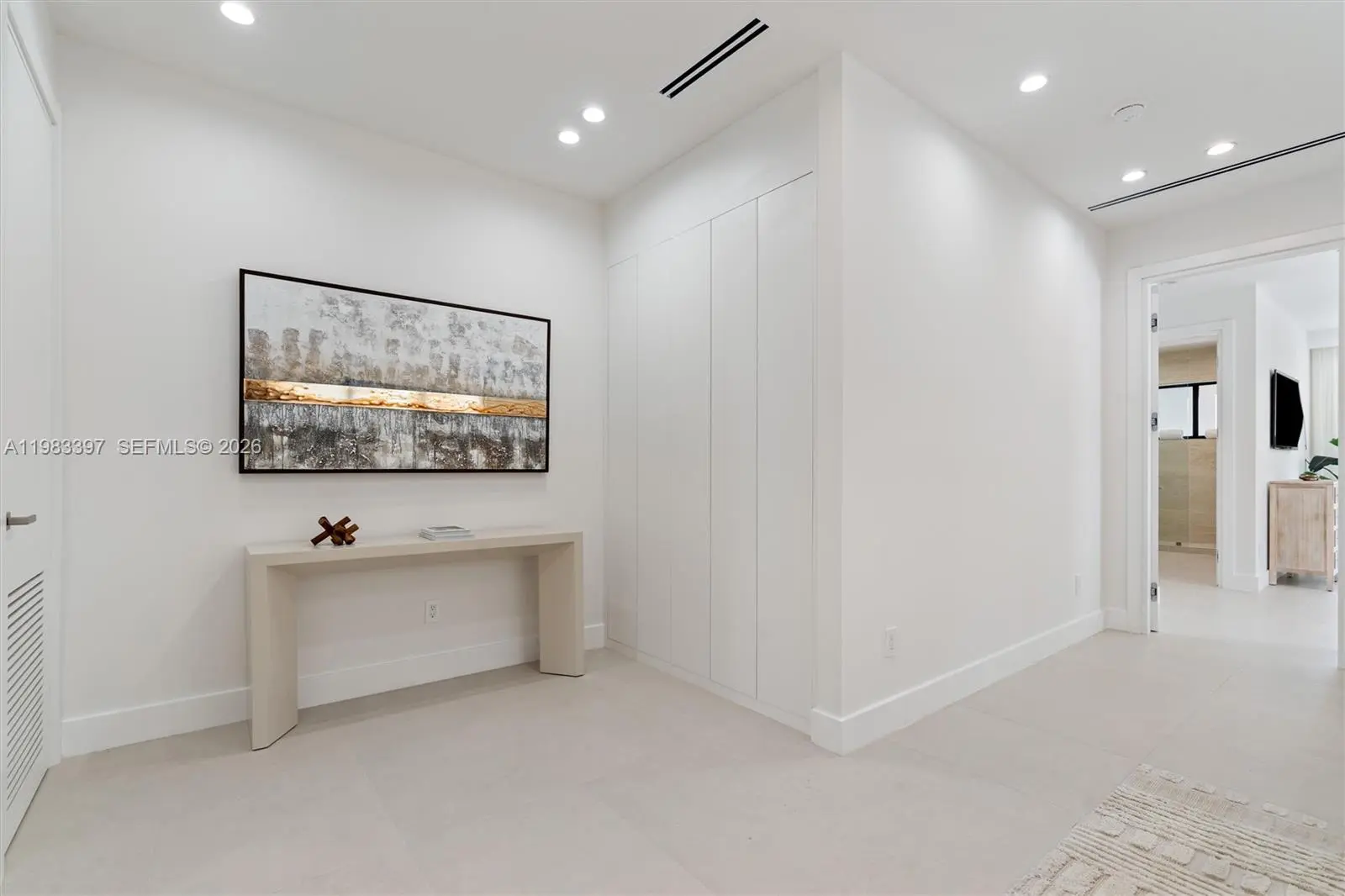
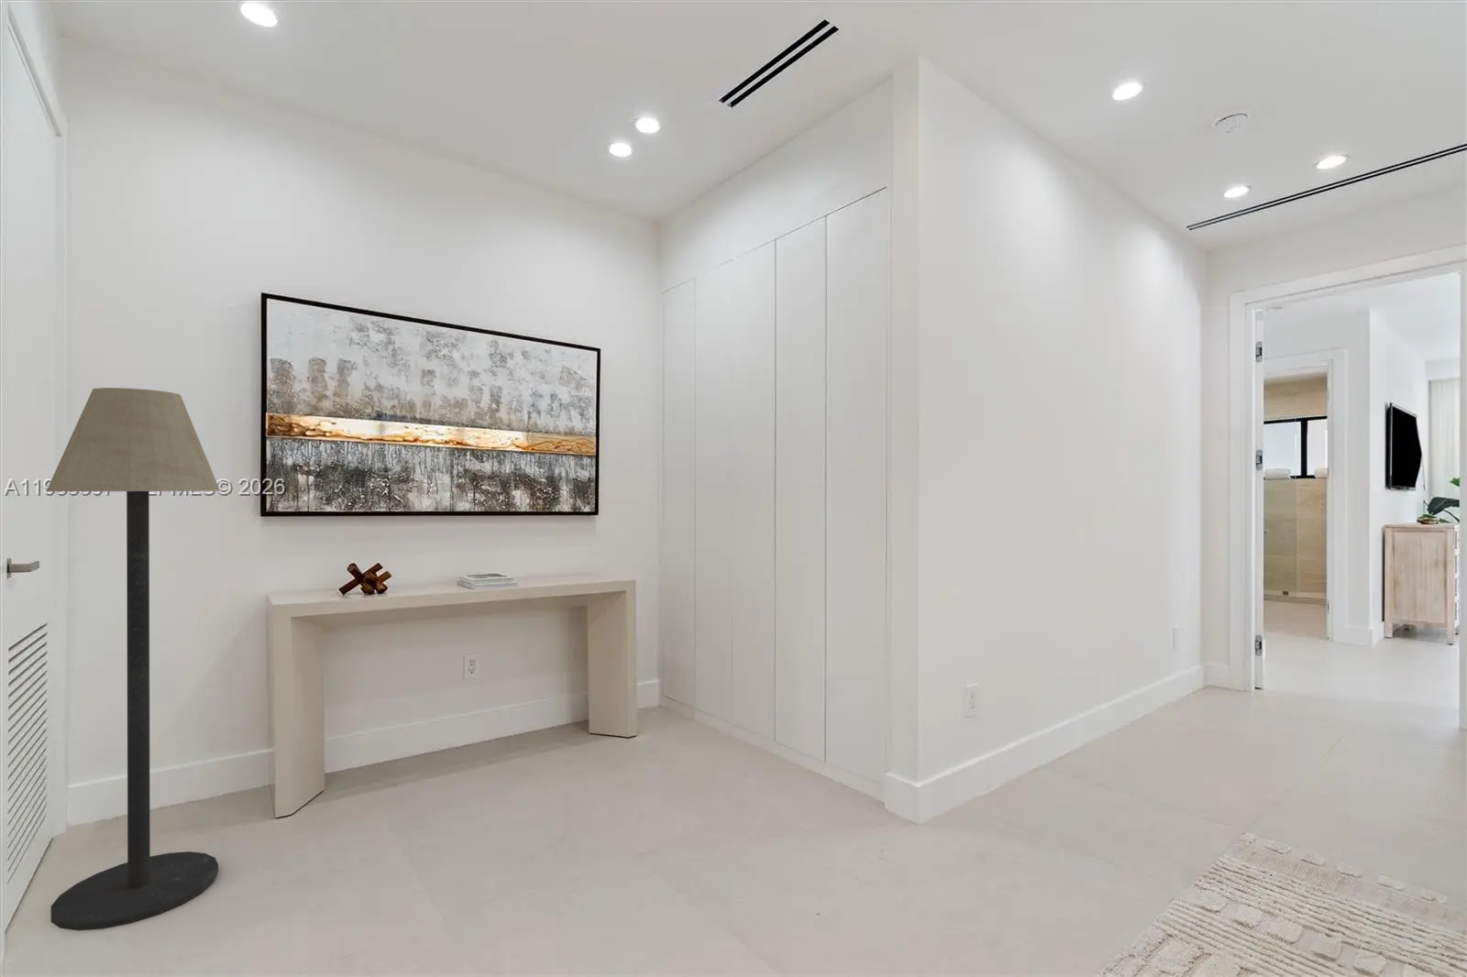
+ floor lamp [46,387,221,931]
